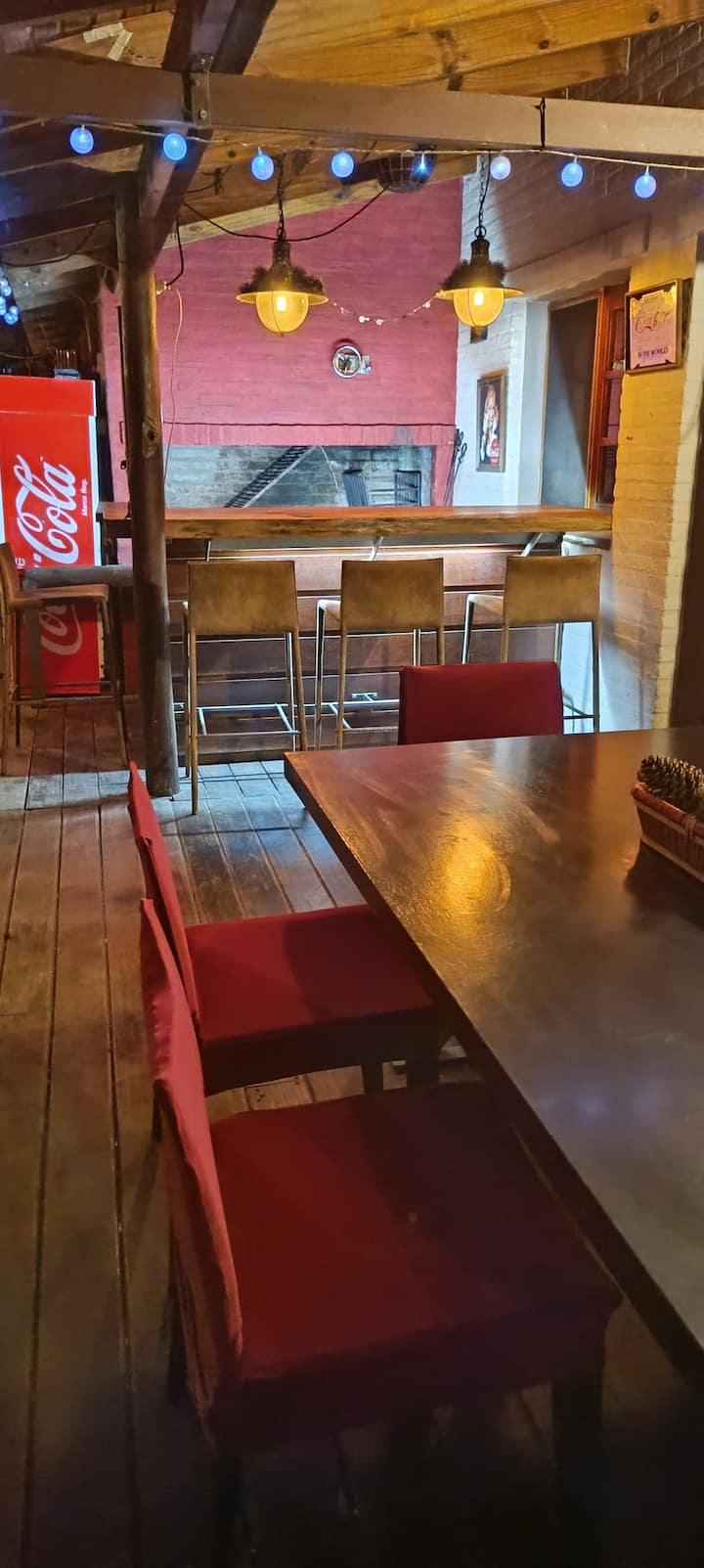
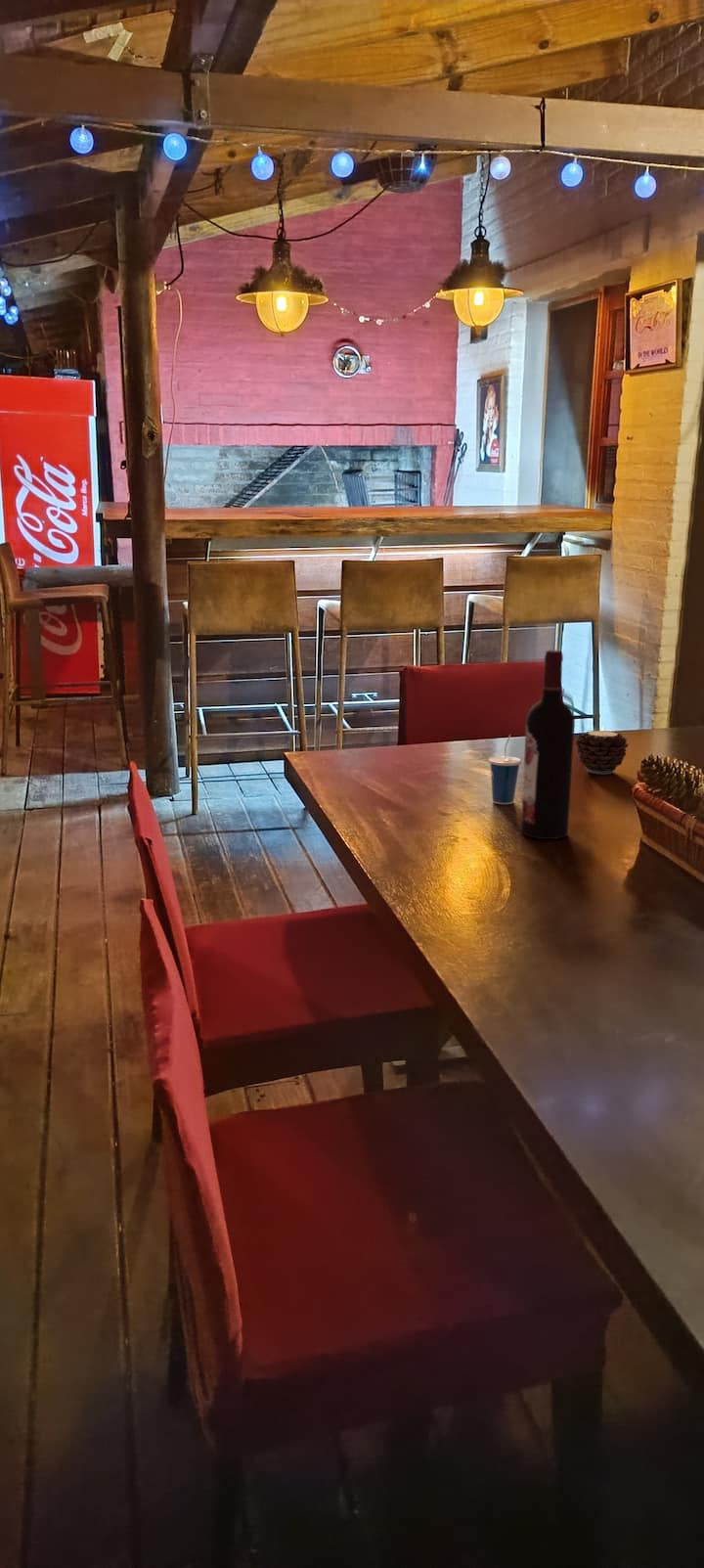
+ candle [575,724,629,776]
+ cup [488,734,522,805]
+ wine bottle [520,649,575,840]
